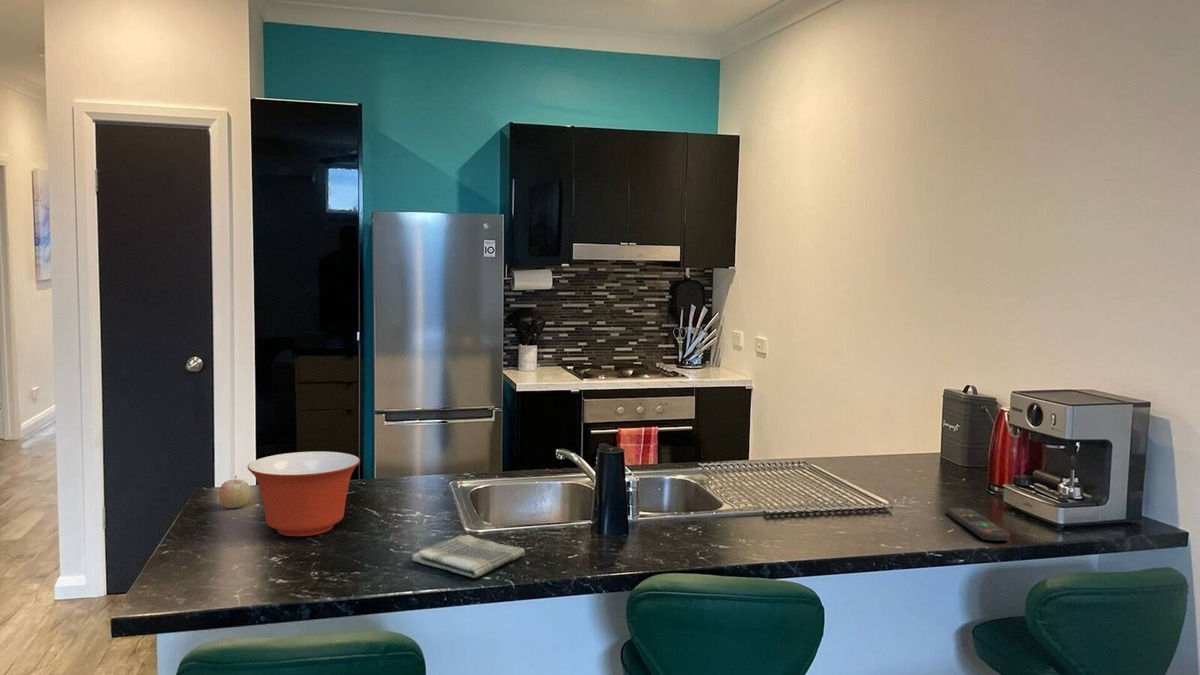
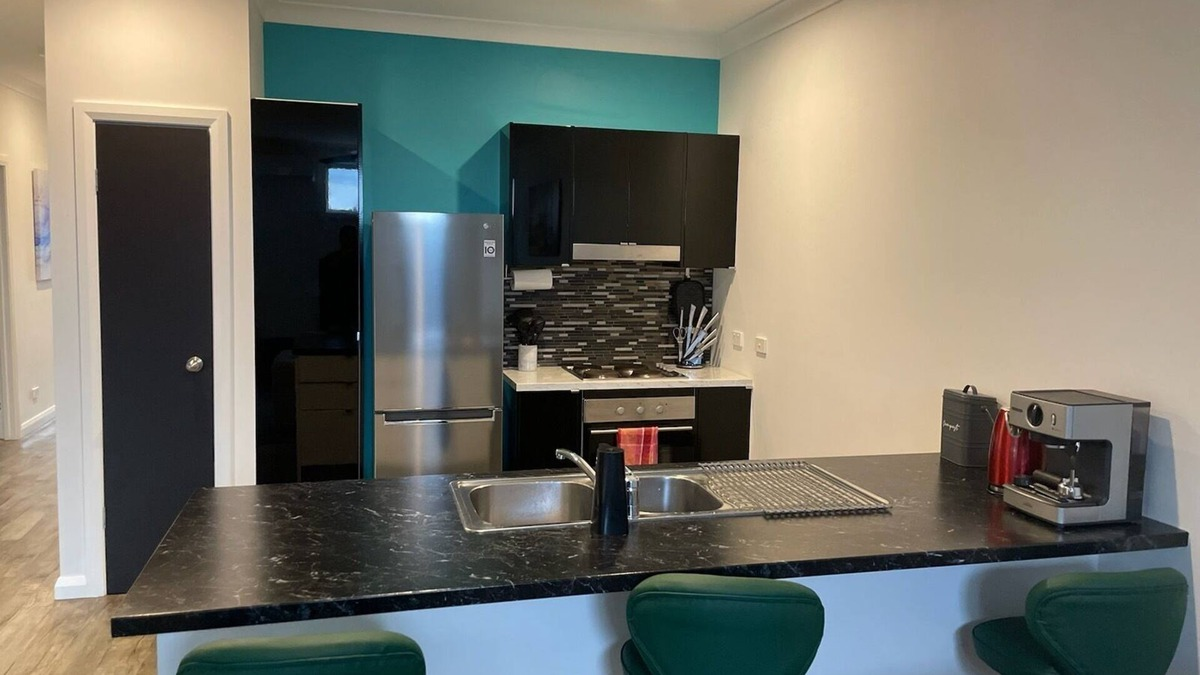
- remote control [946,507,1011,542]
- mixing bowl [246,451,361,537]
- dish towel [411,534,526,579]
- fruit [218,475,252,509]
